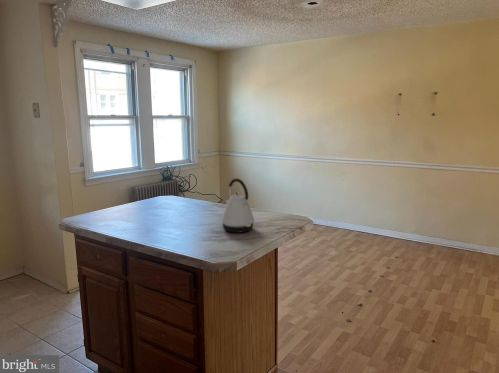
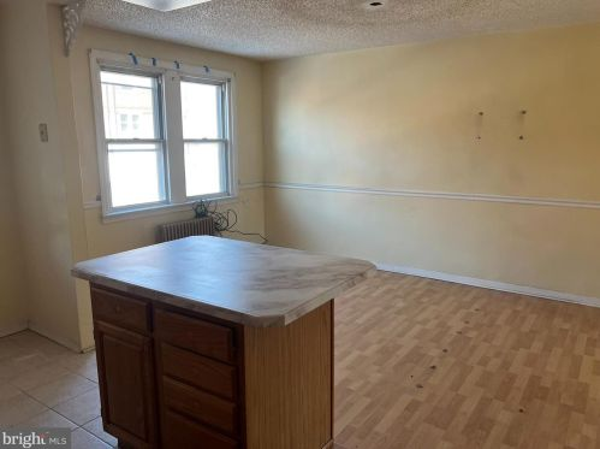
- kettle [221,178,255,234]
